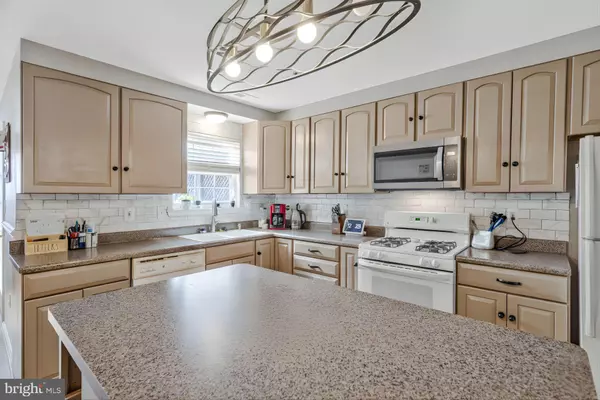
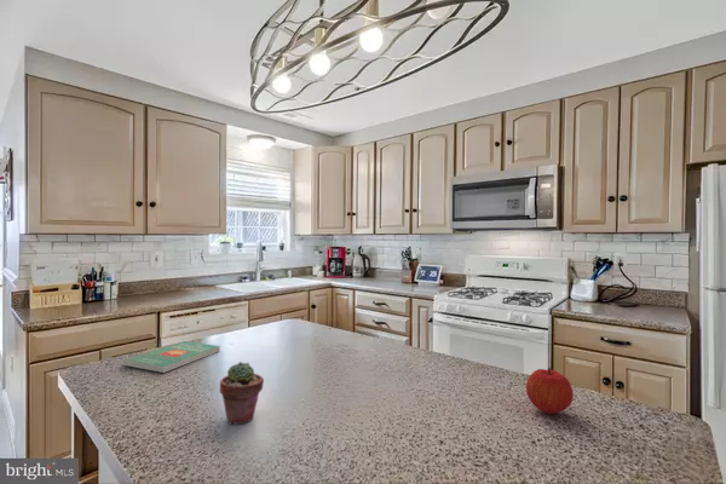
+ book [123,340,221,374]
+ potted succulent [219,361,265,426]
+ fruit [525,367,575,415]
